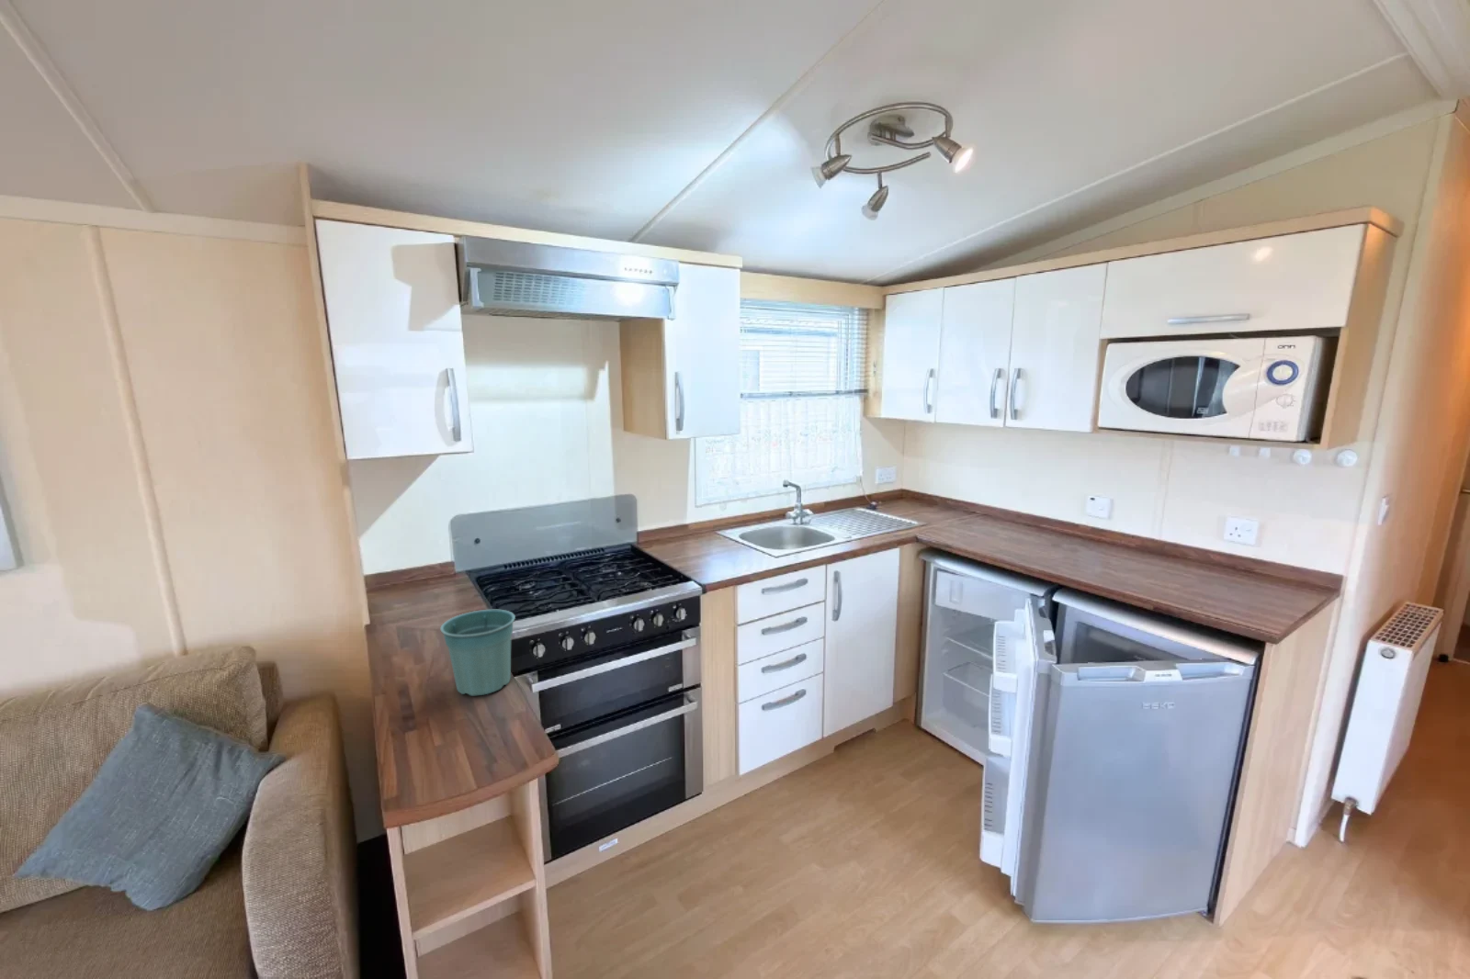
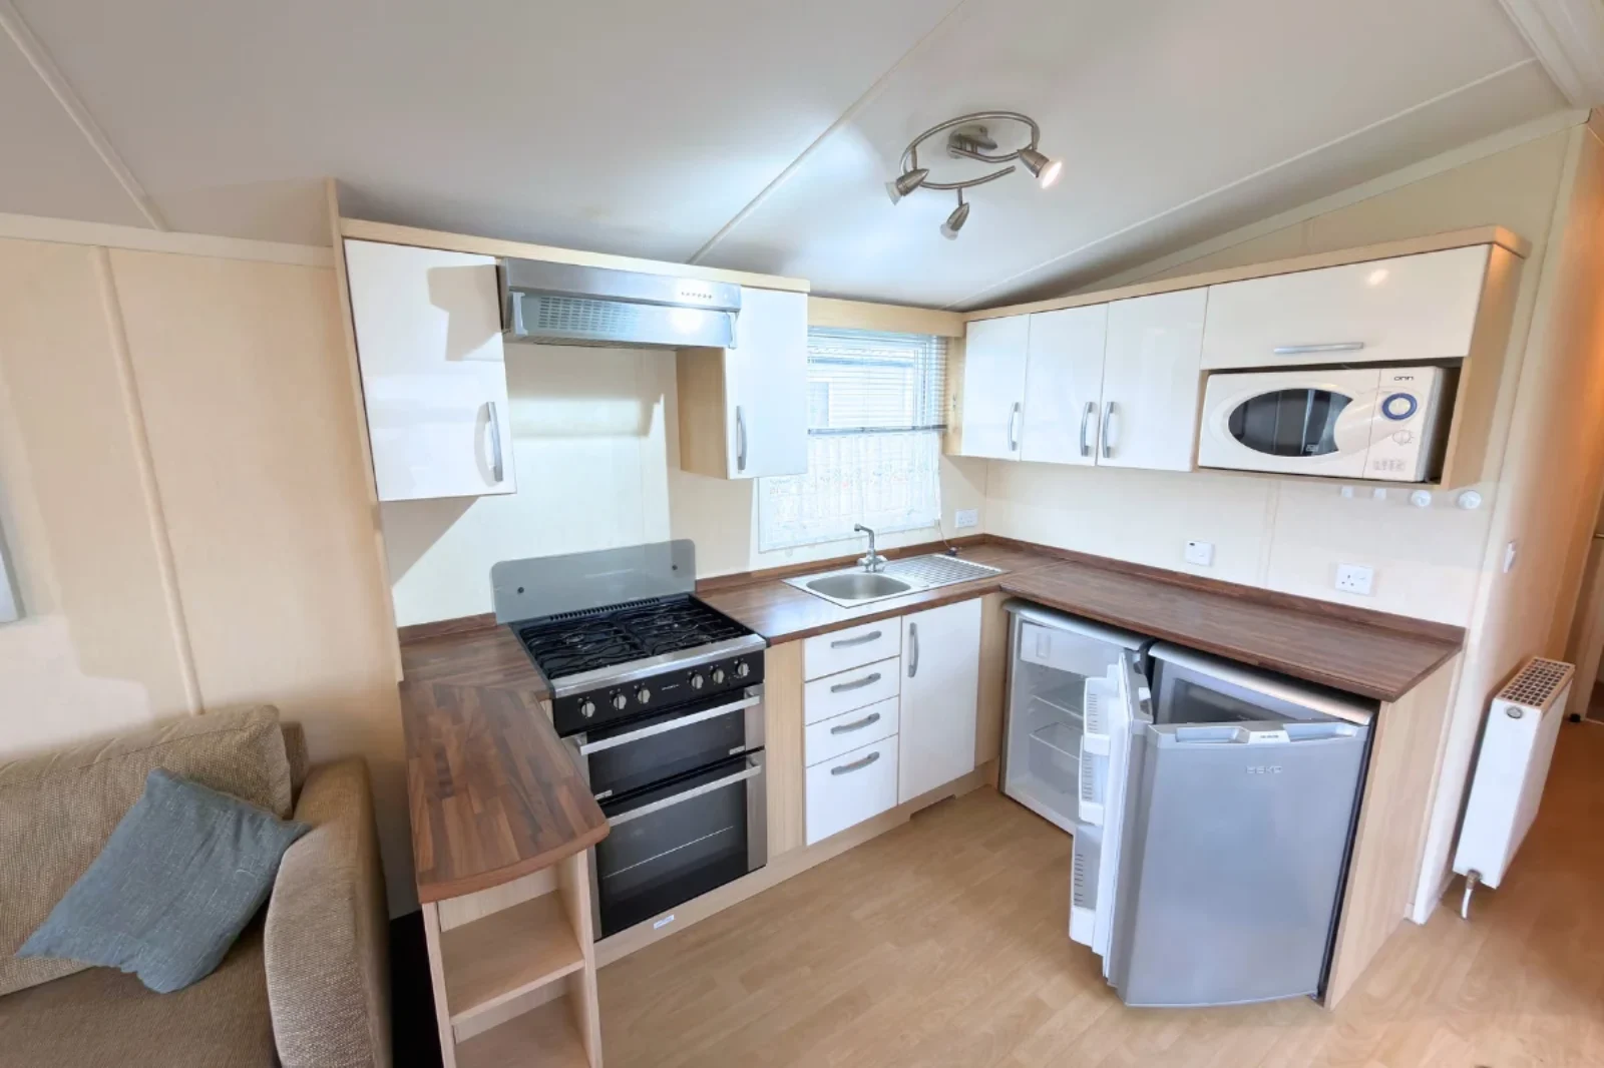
- flower pot [439,609,516,696]
